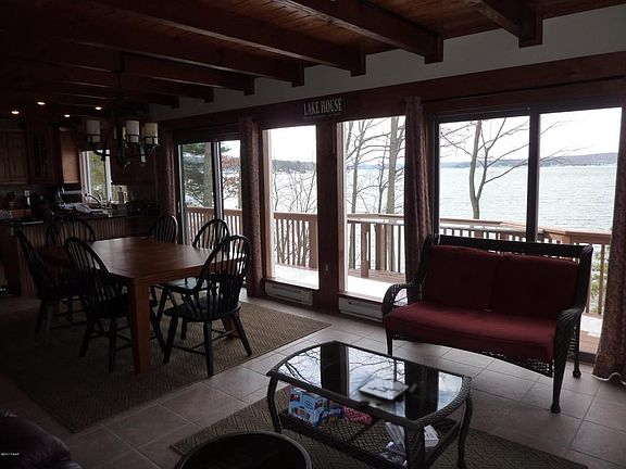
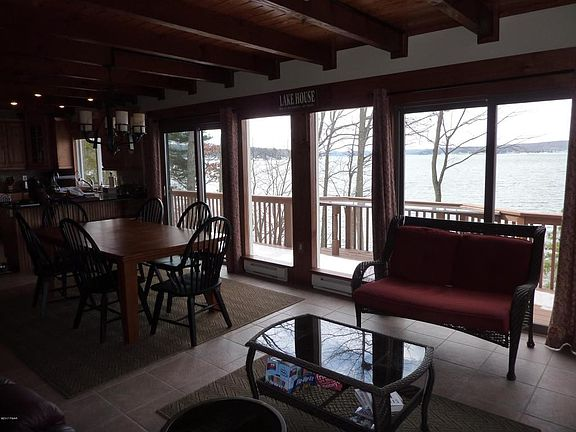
- board game [356,377,417,407]
